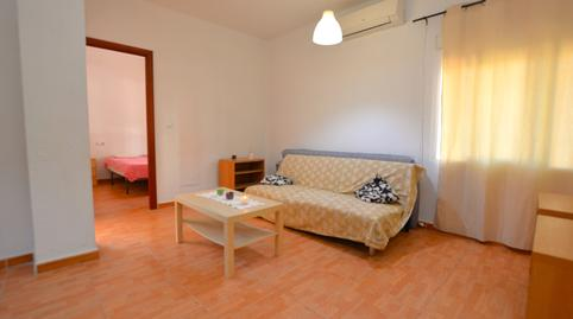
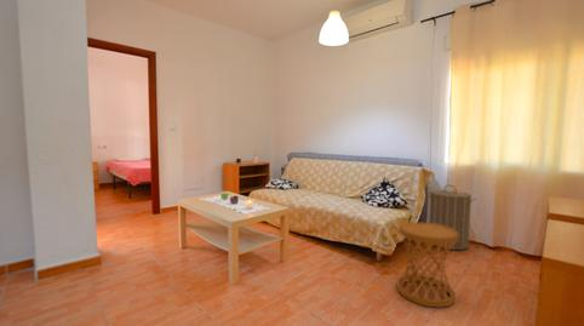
+ side table [395,221,458,309]
+ laundry hamper [425,184,477,251]
